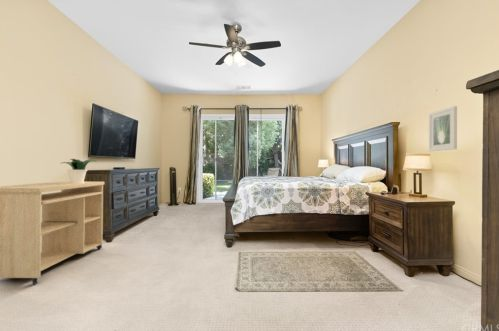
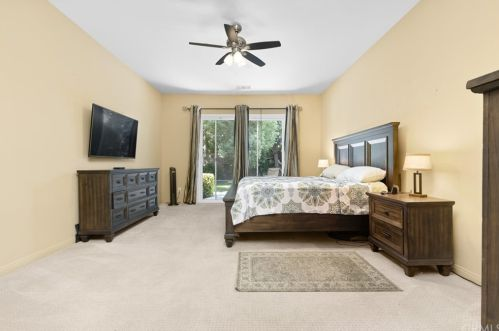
- potted plant [59,158,98,183]
- desk [0,180,105,285]
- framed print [428,105,458,152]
